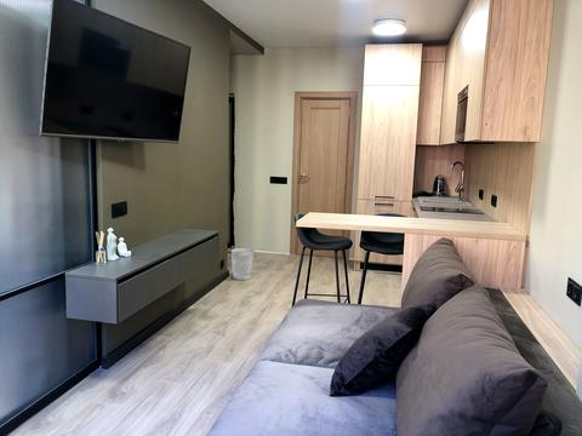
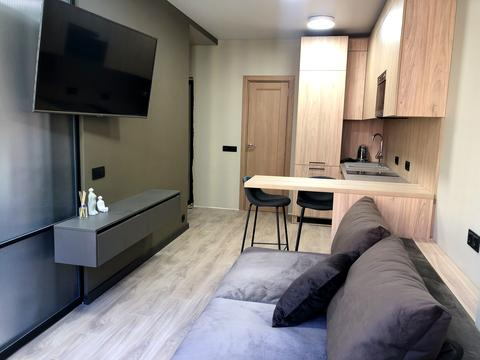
- wastebasket [230,247,255,281]
